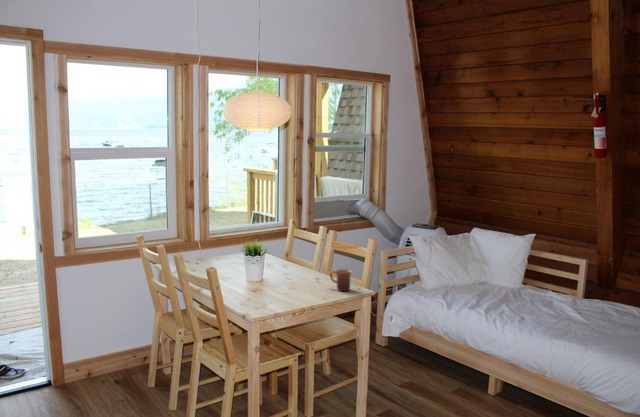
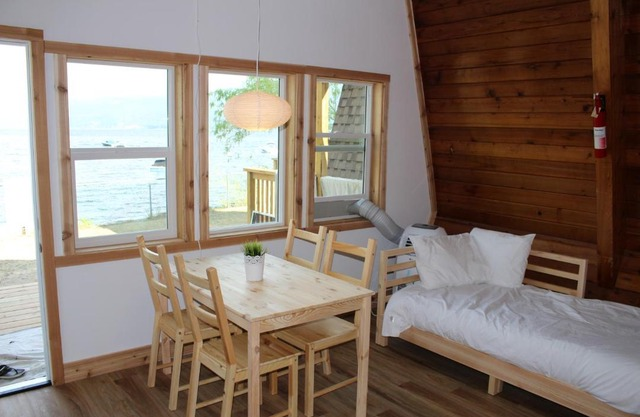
- mug [329,268,353,292]
